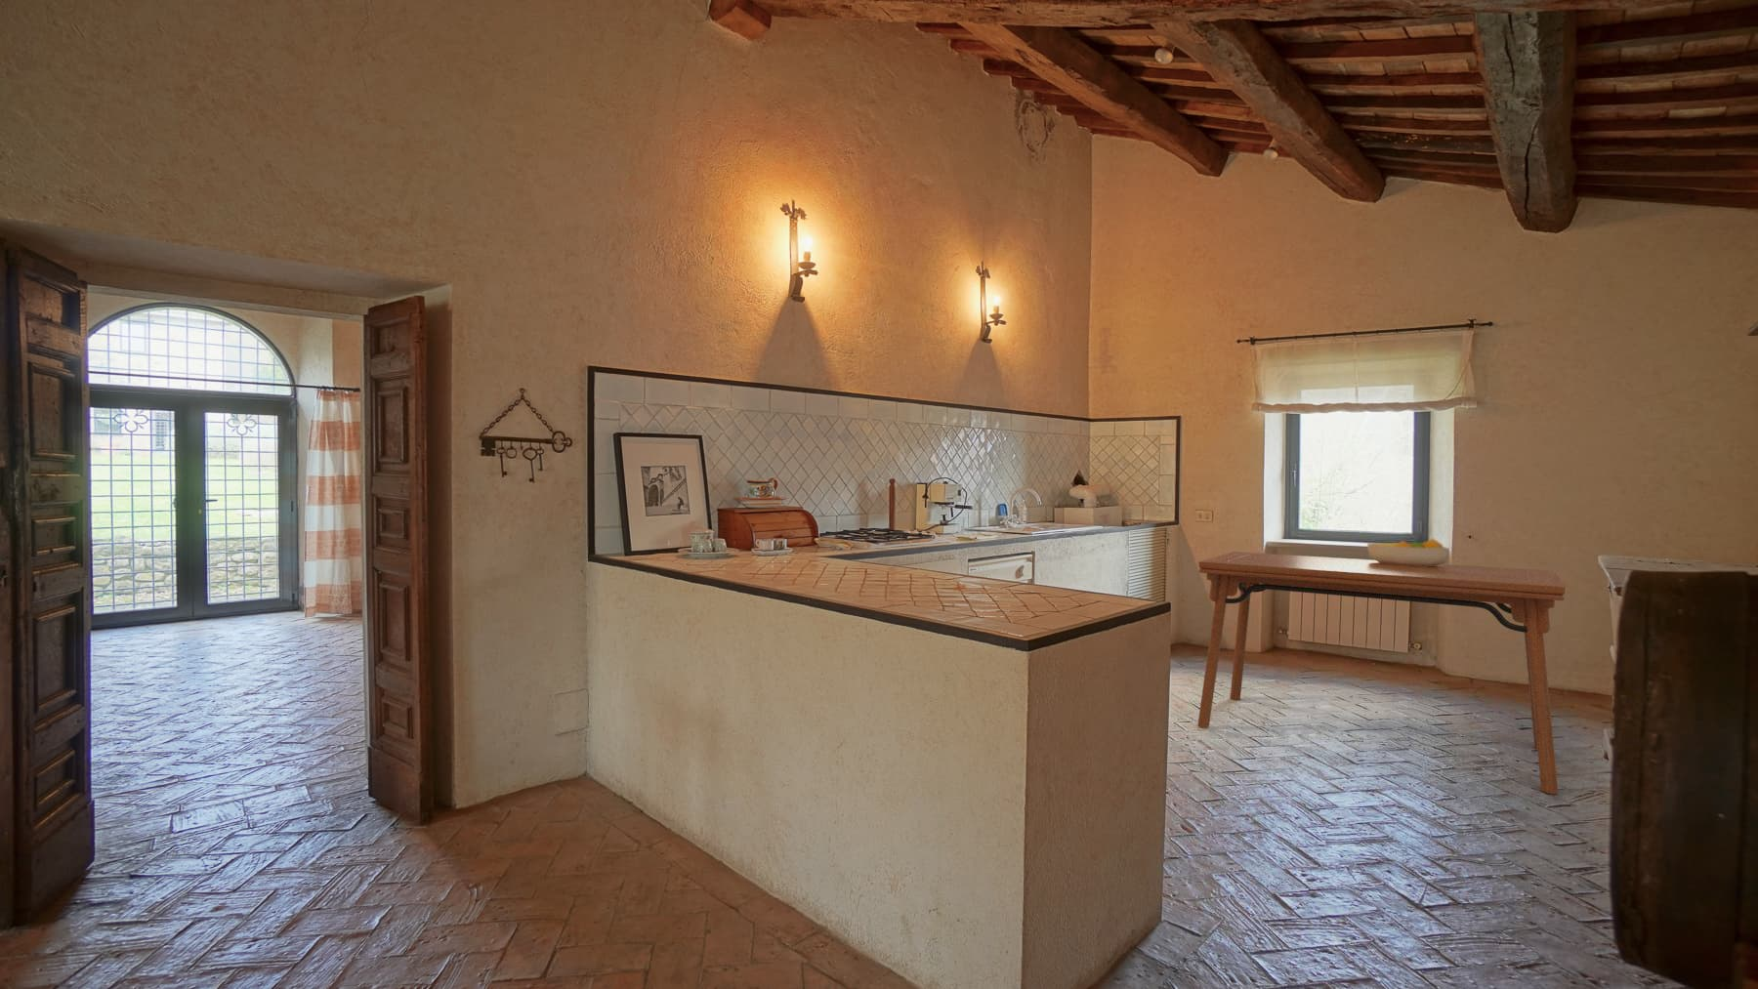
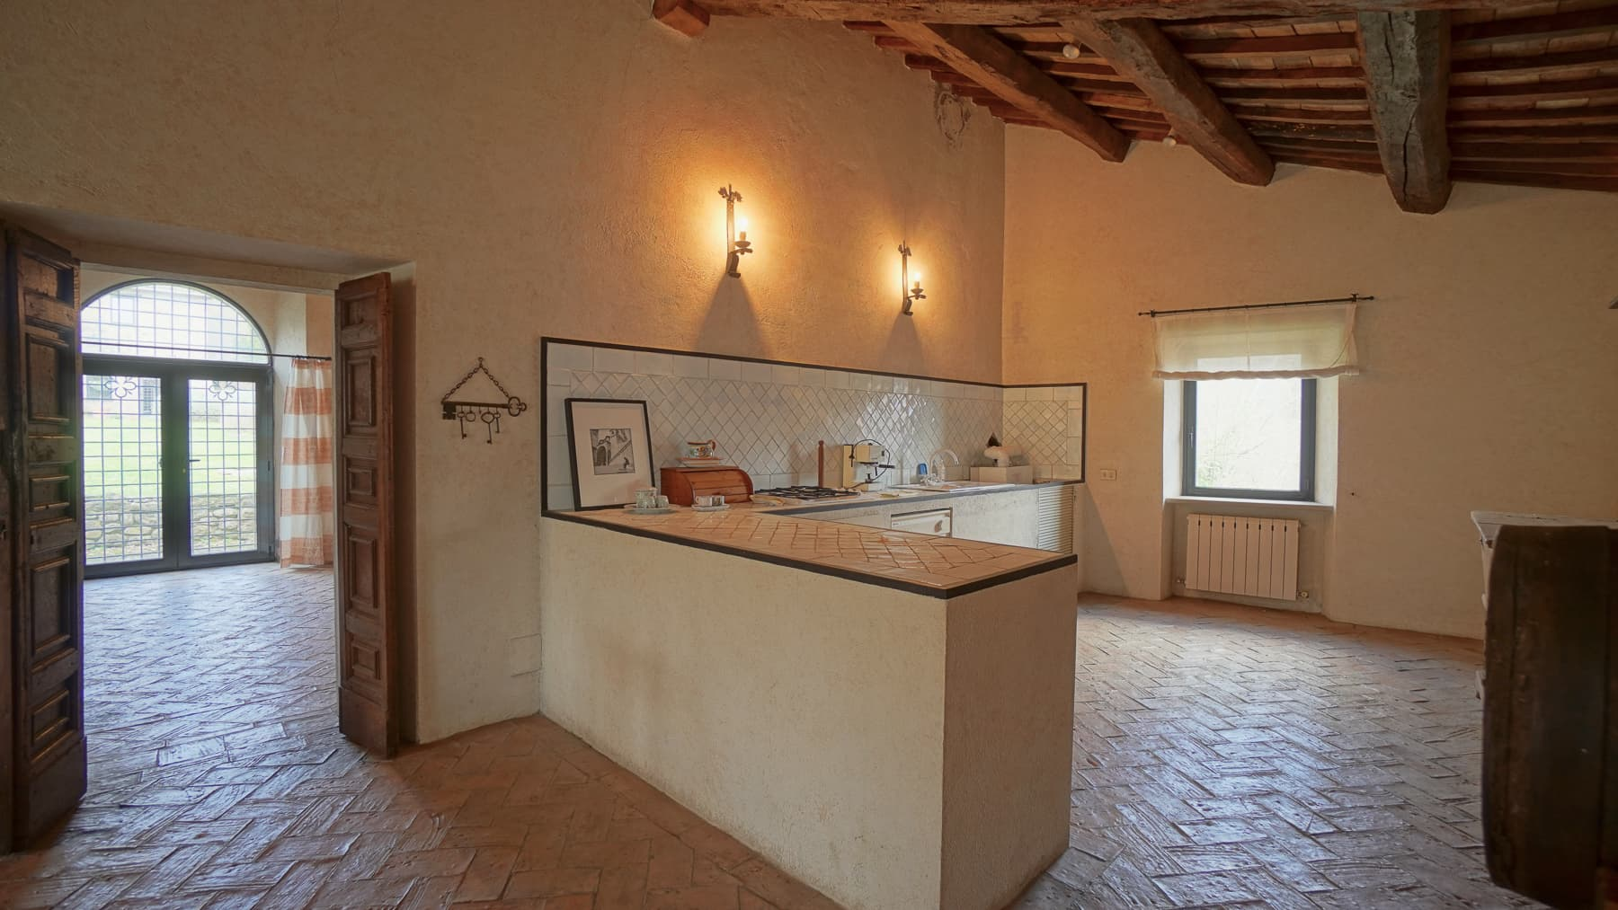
- fruit bowl [1367,537,1450,568]
- dining table [1197,551,1566,795]
